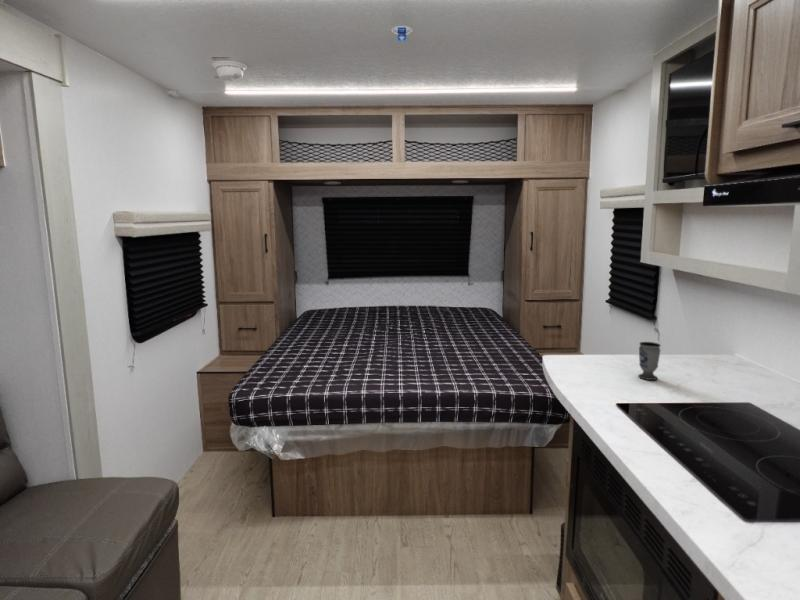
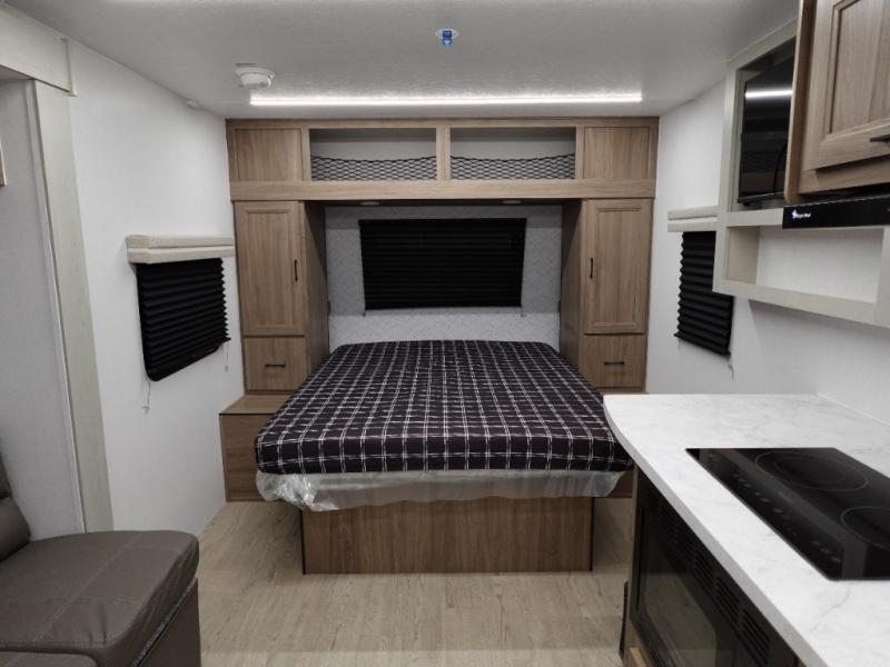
- cup [637,341,662,381]
